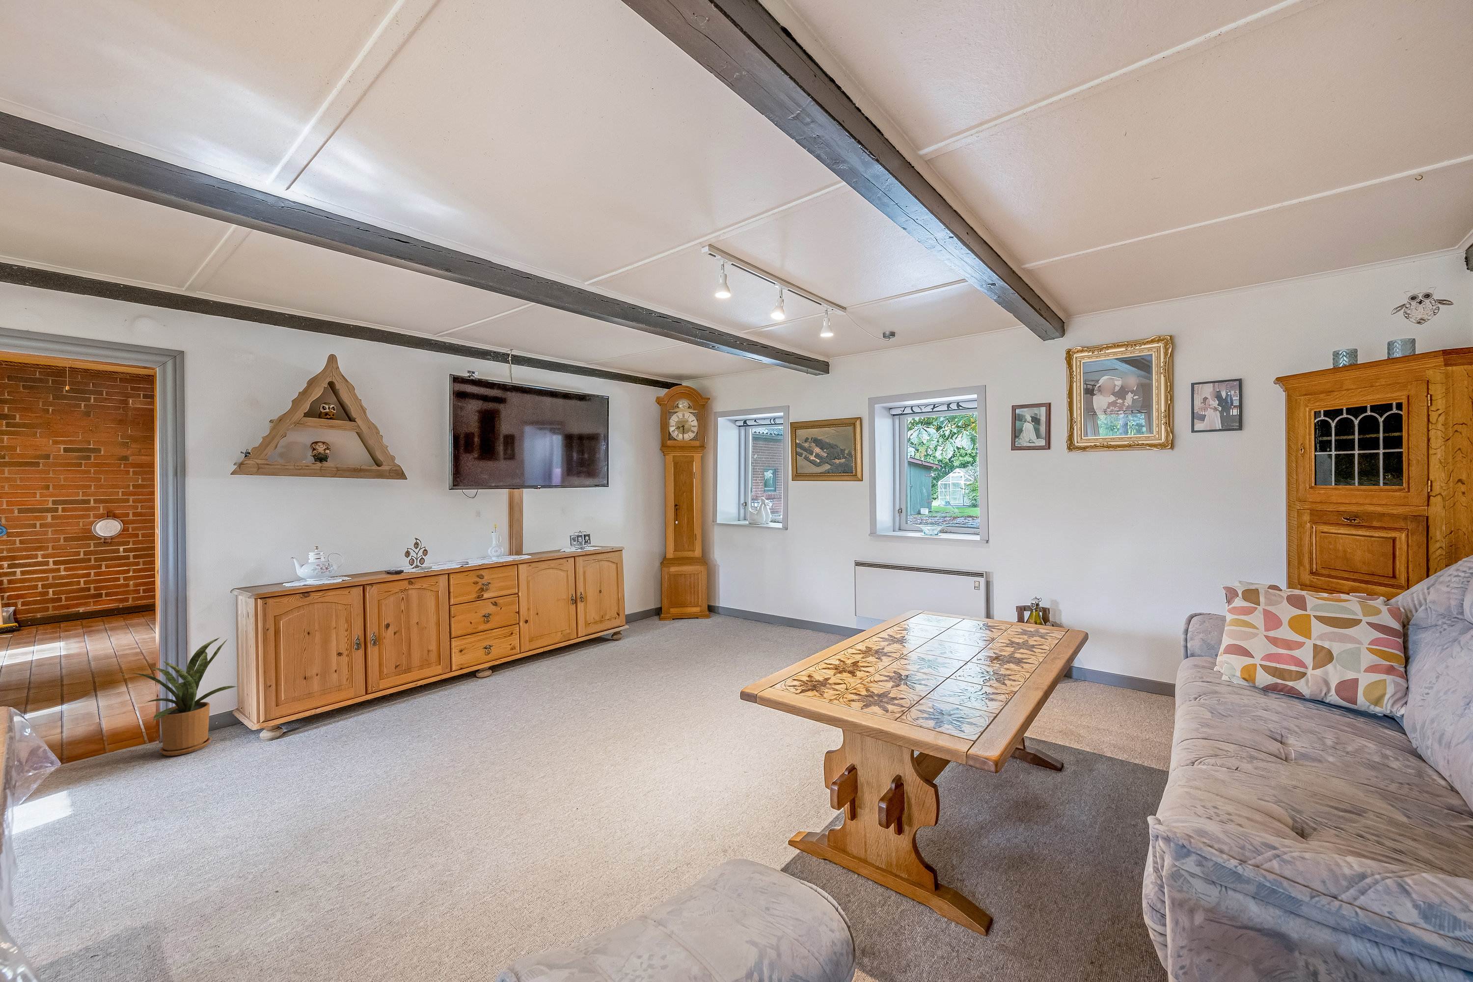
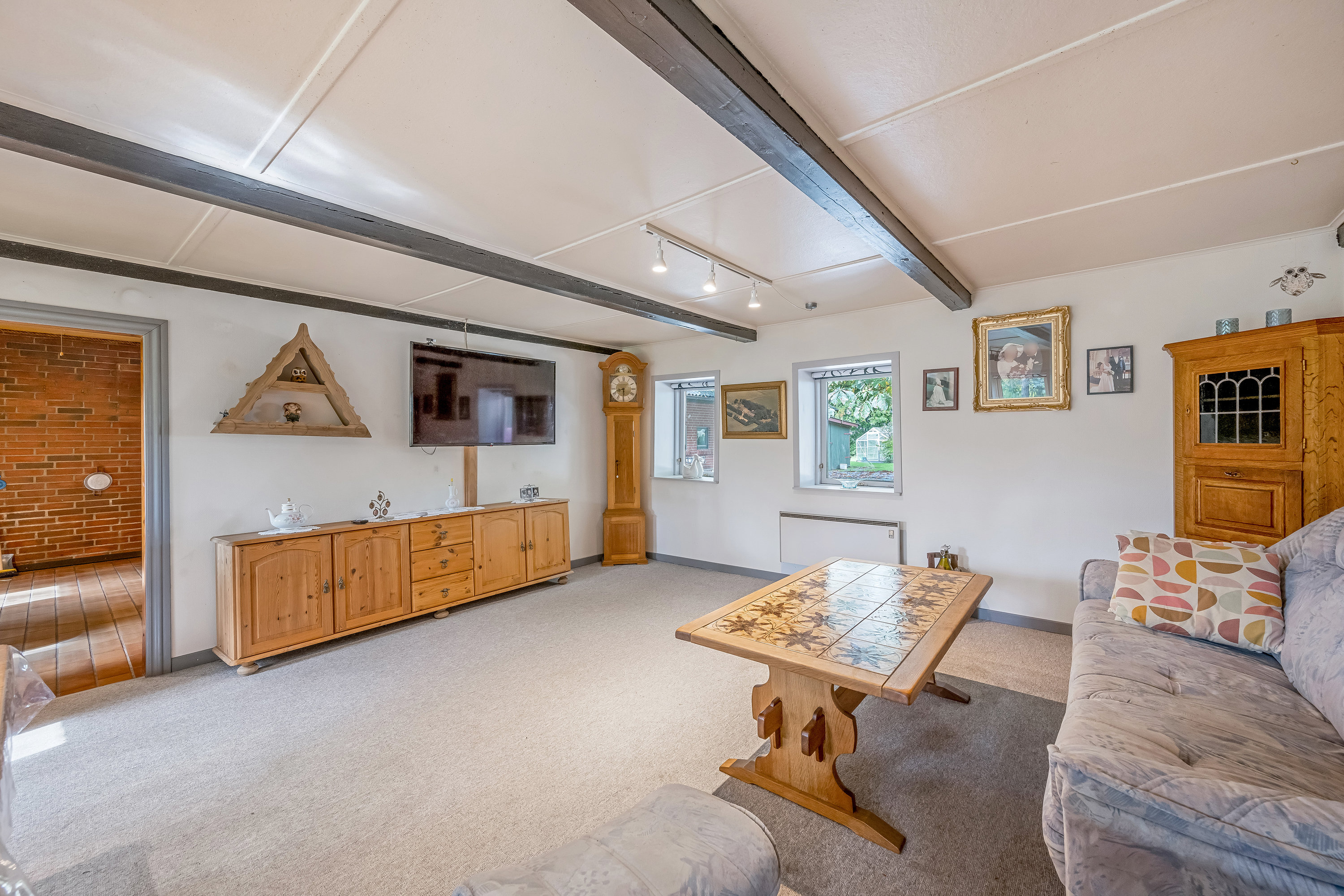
- house plant [116,637,239,756]
